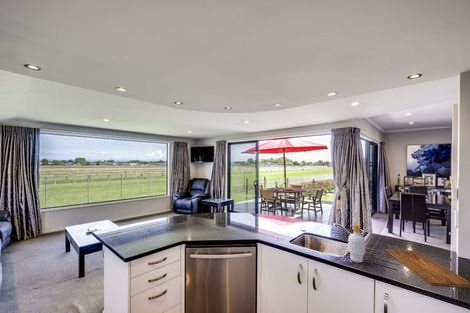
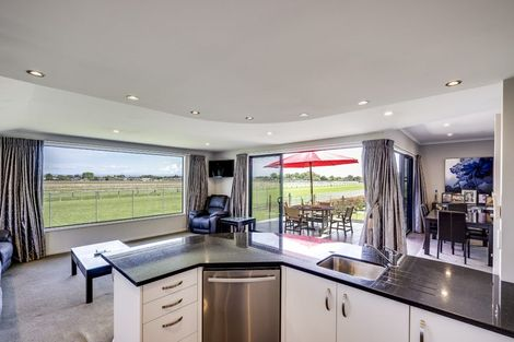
- soap bottle [347,223,366,263]
- cutting board [386,248,470,288]
